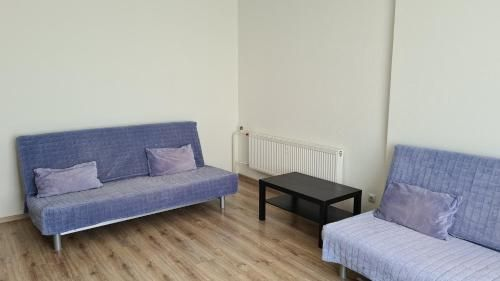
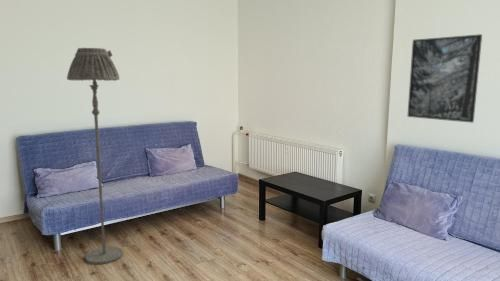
+ floor lamp [66,47,124,265]
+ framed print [406,33,483,124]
